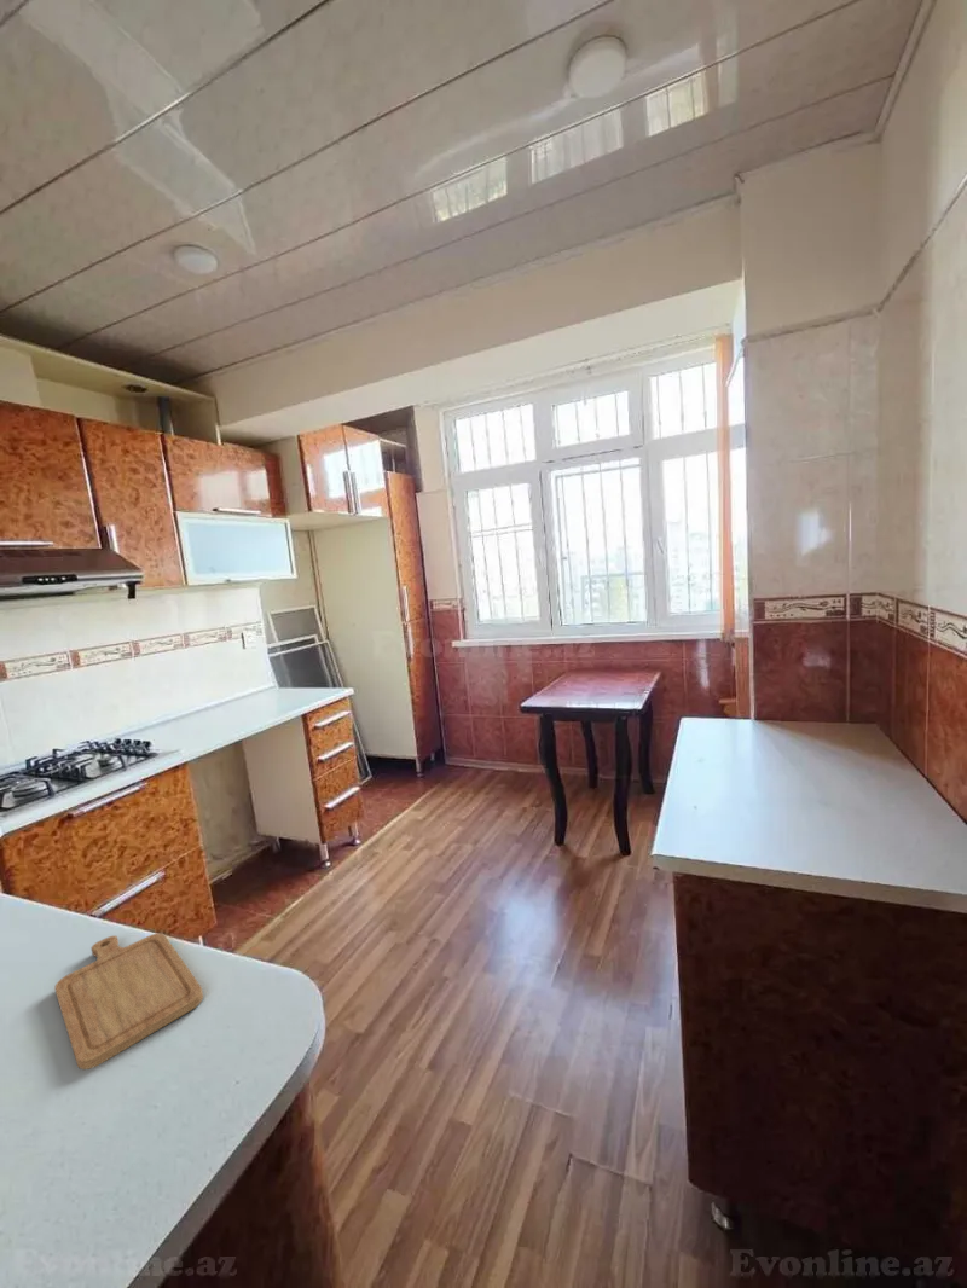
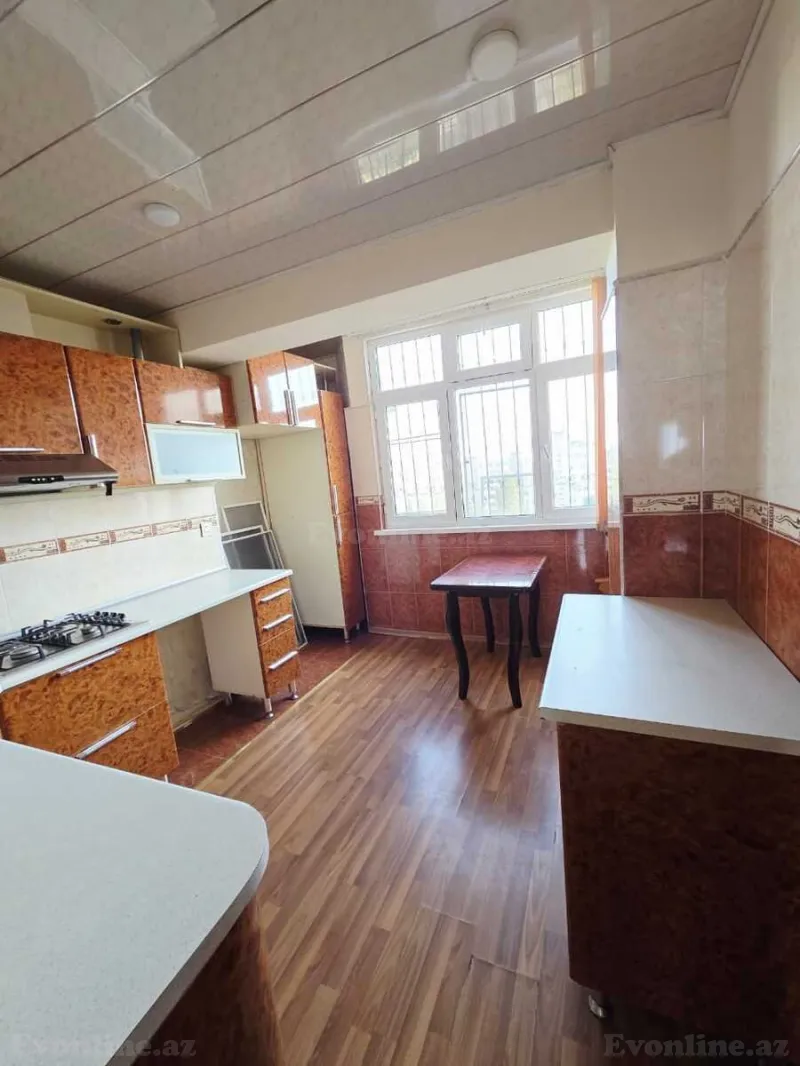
- chopping board [53,932,204,1071]
